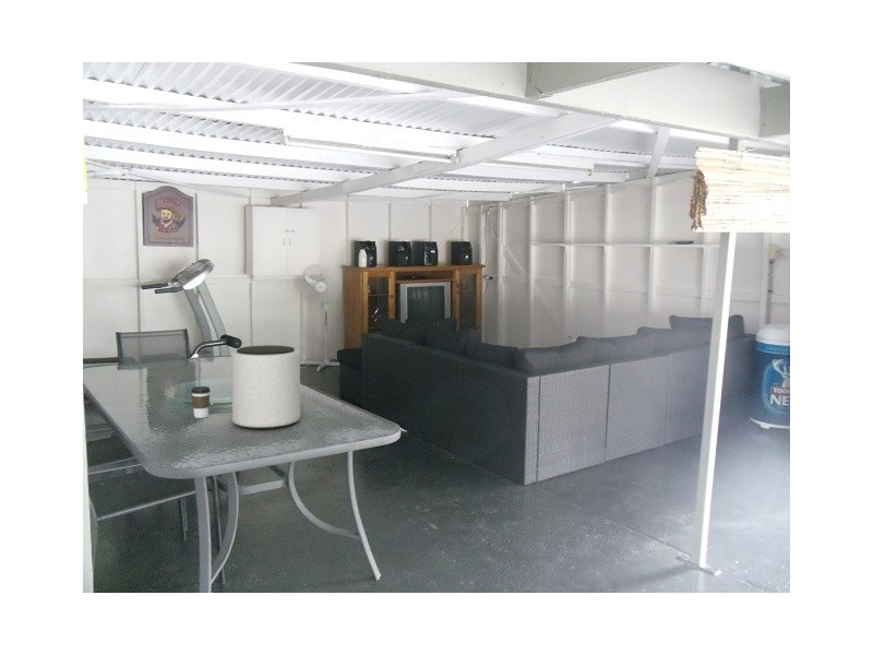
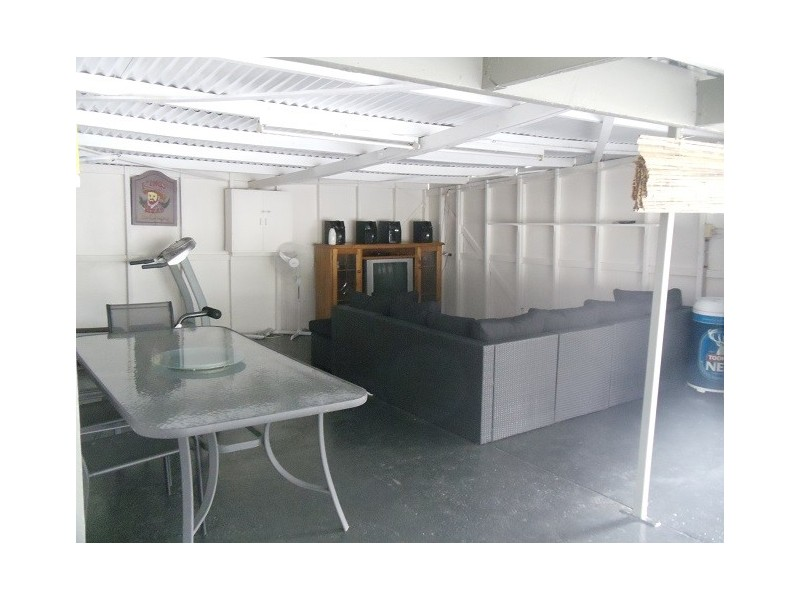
- plant pot [230,344,301,430]
- coffee cup [190,385,212,419]
